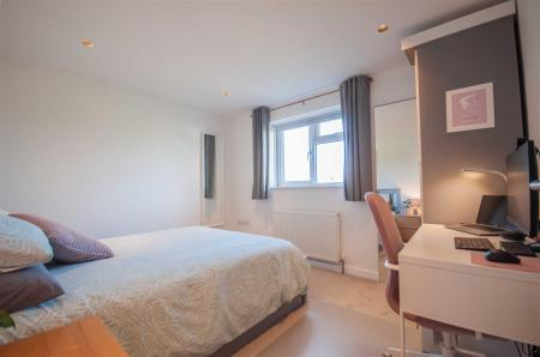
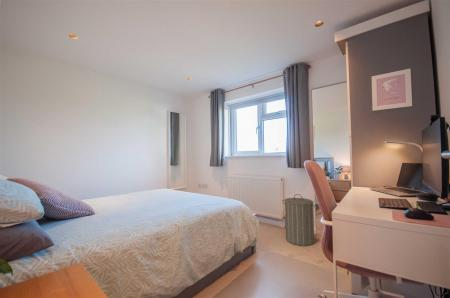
+ laundry hamper [281,193,318,247]
